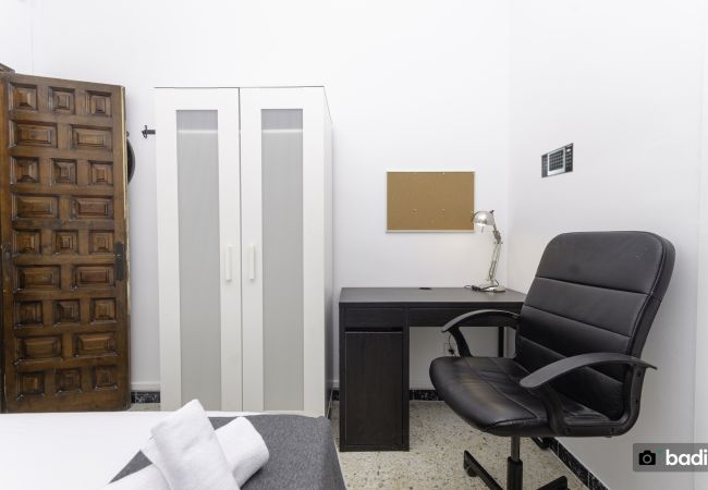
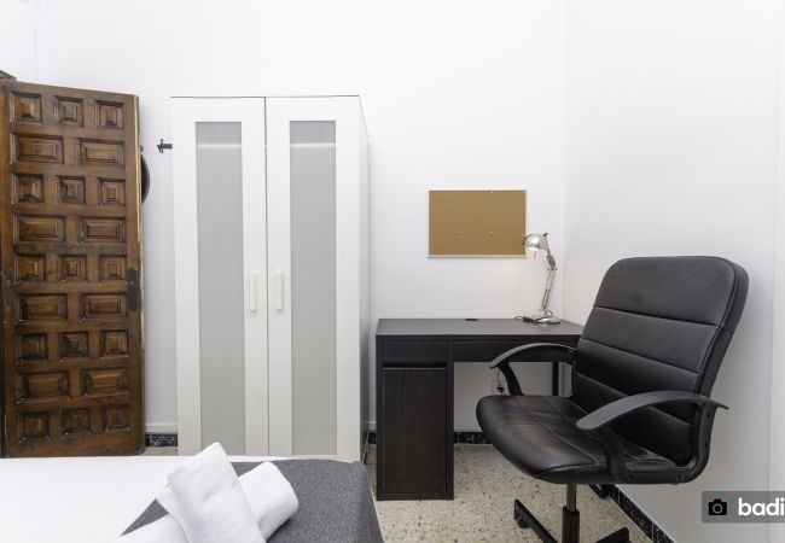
- calendar [540,142,574,180]
